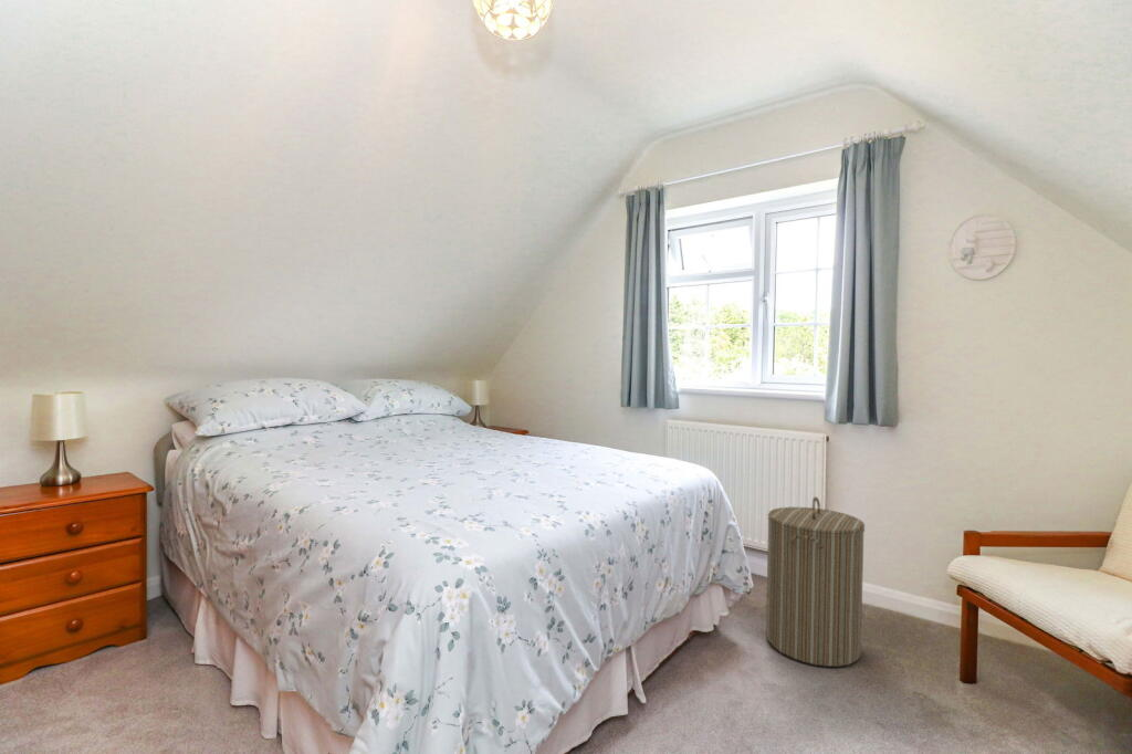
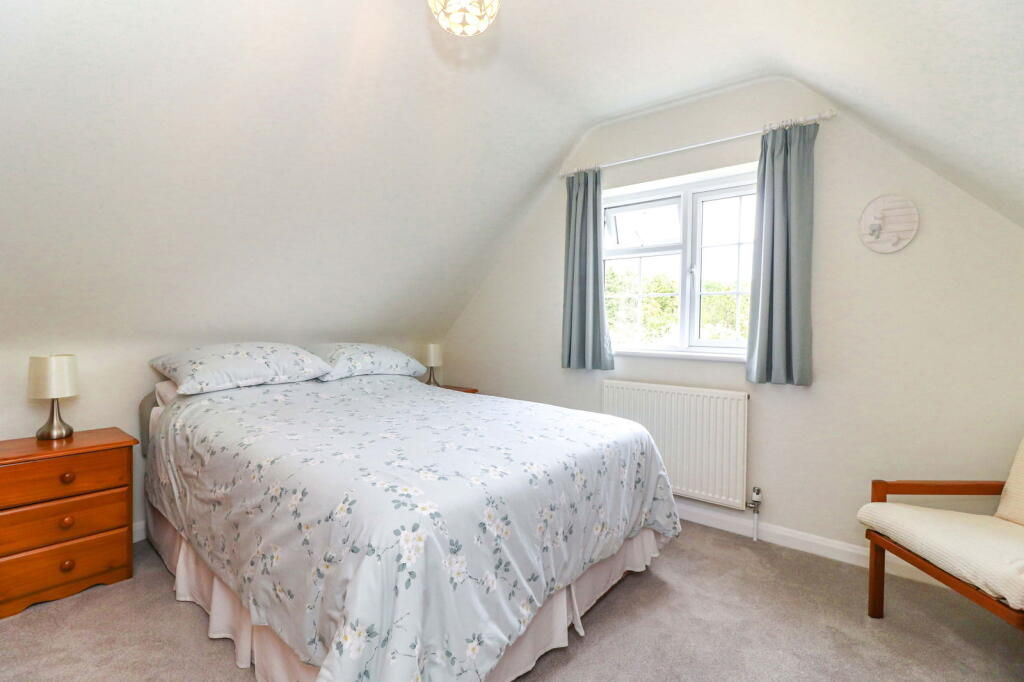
- laundry hamper [765,495,866,668]
